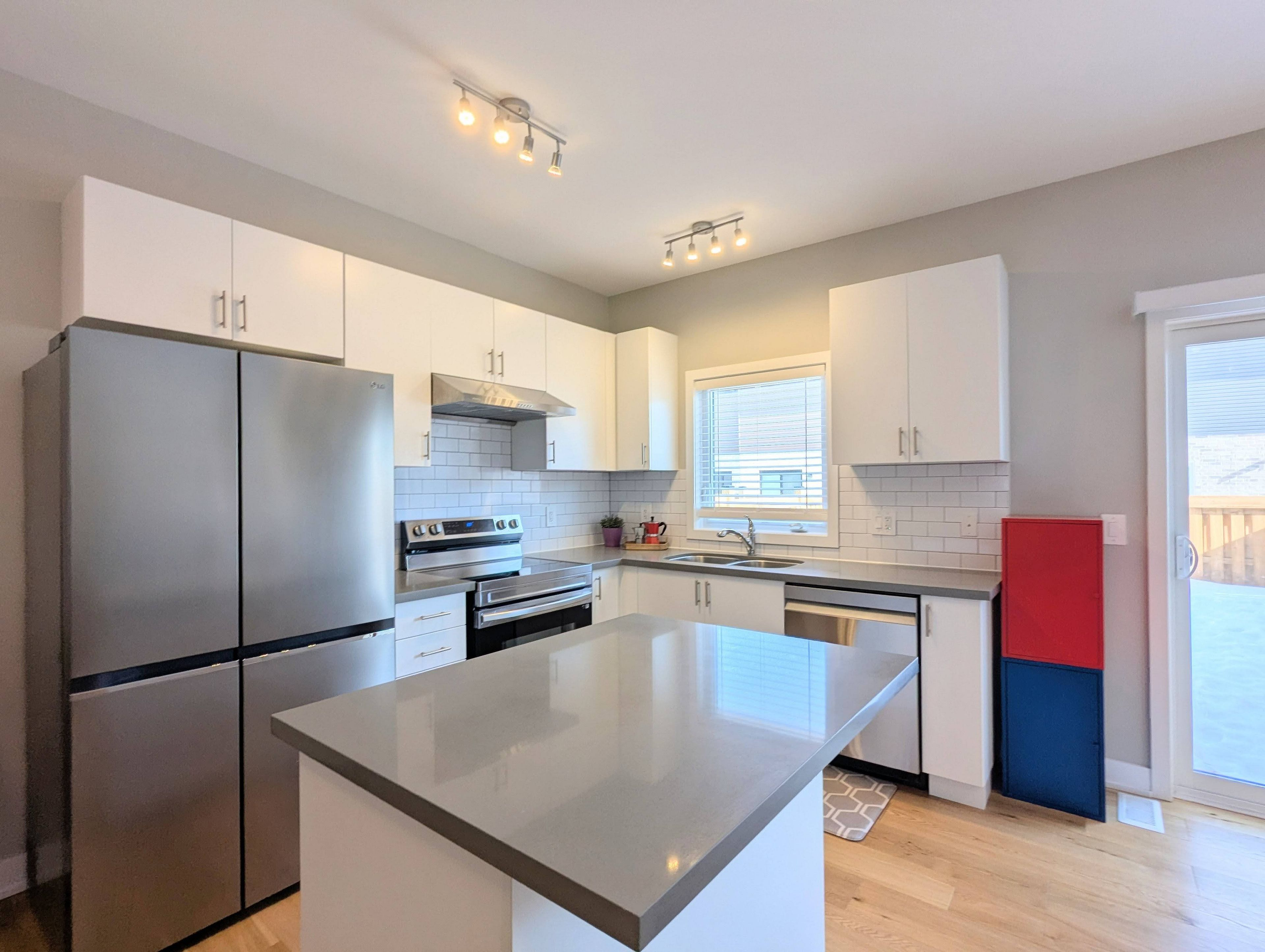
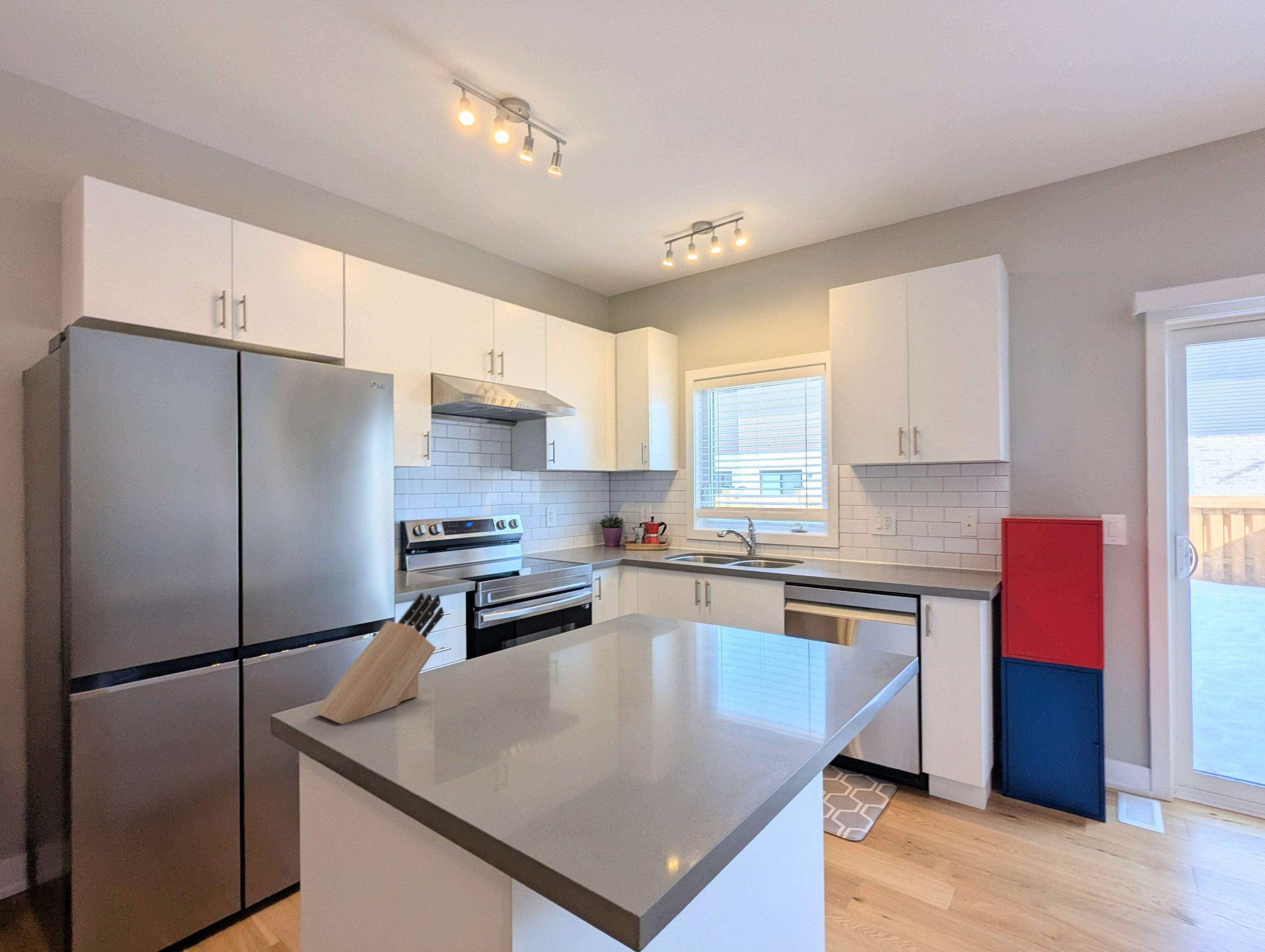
+ knife block [315,593,444,725]
